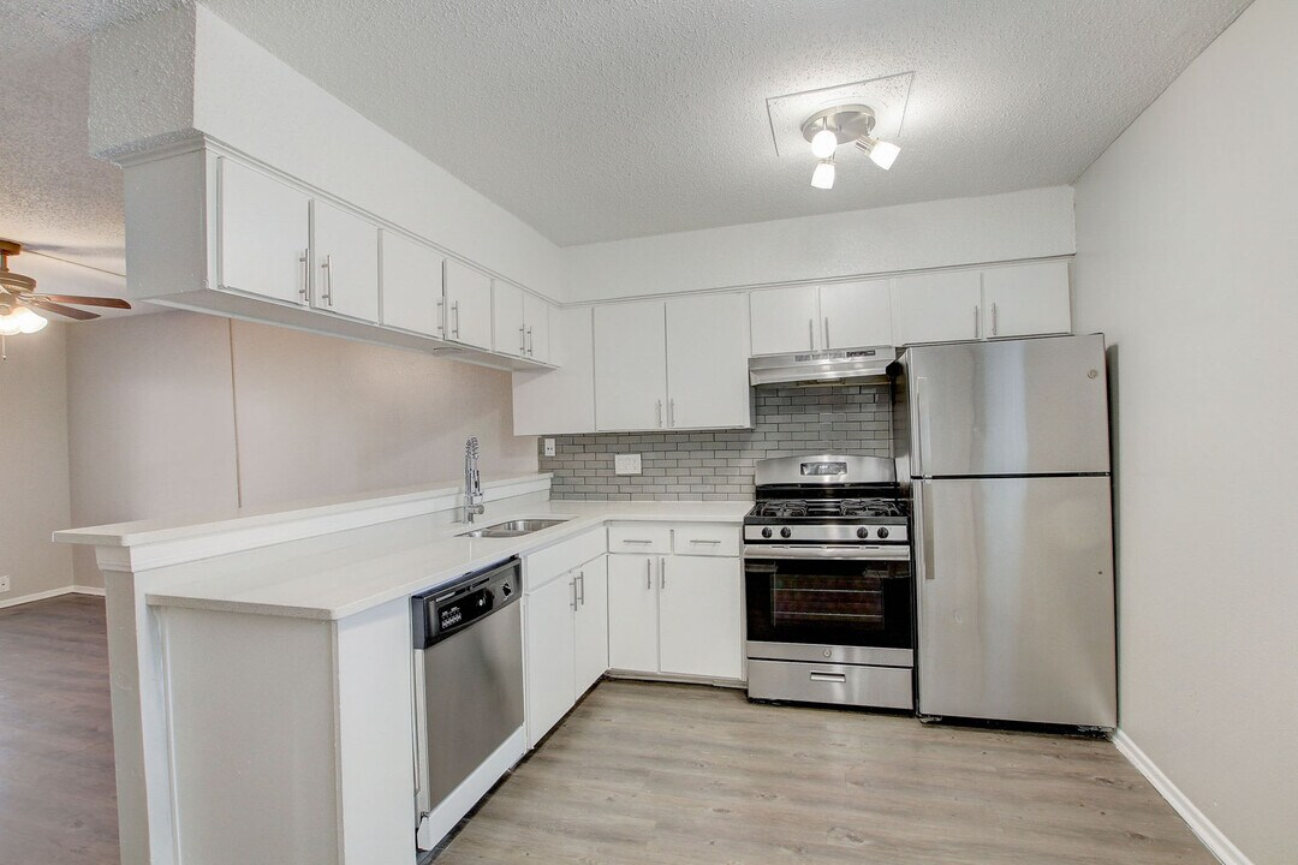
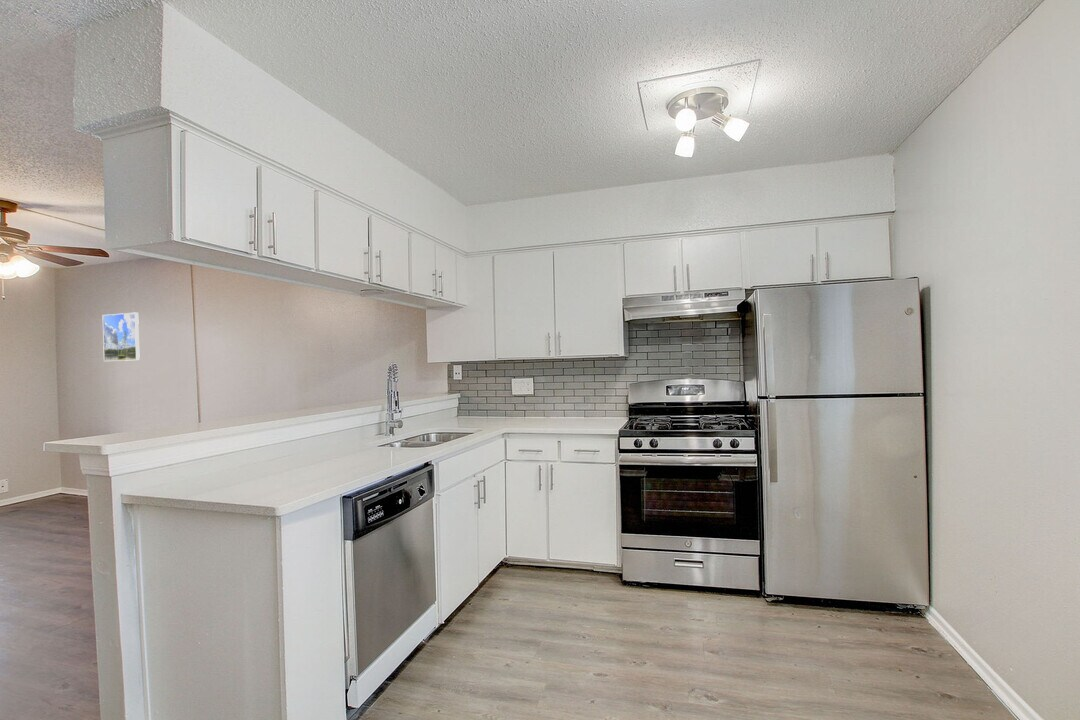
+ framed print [102,312,141,362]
